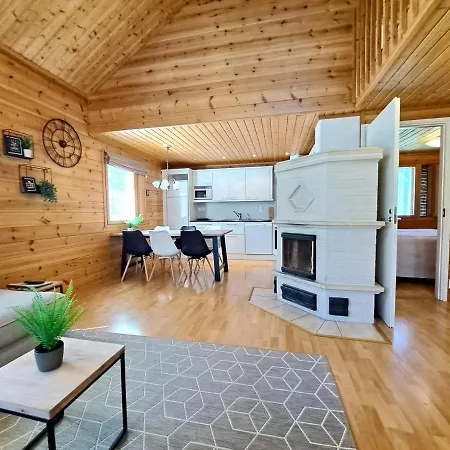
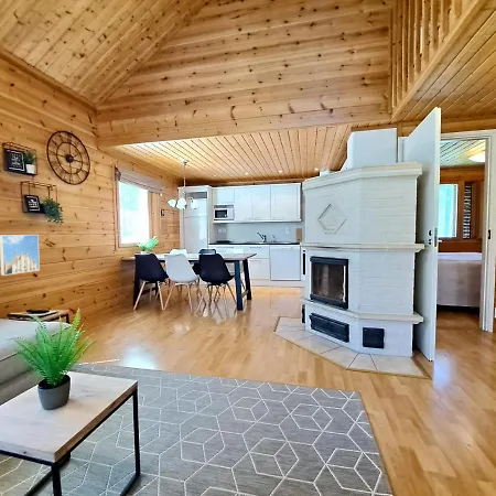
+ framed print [0,234,41,277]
